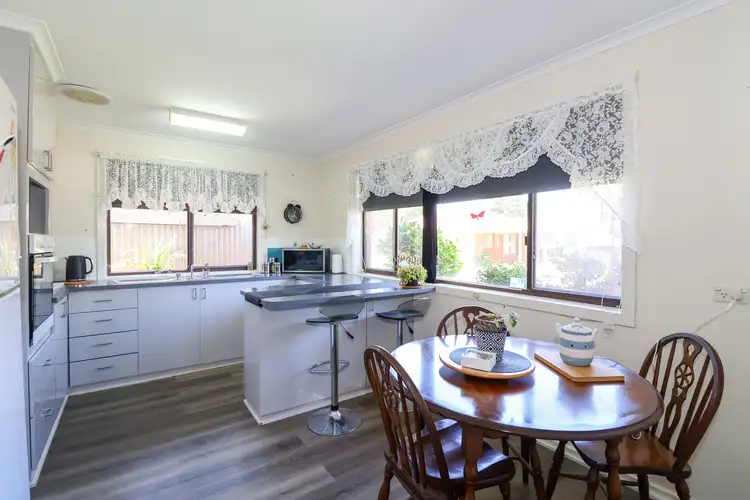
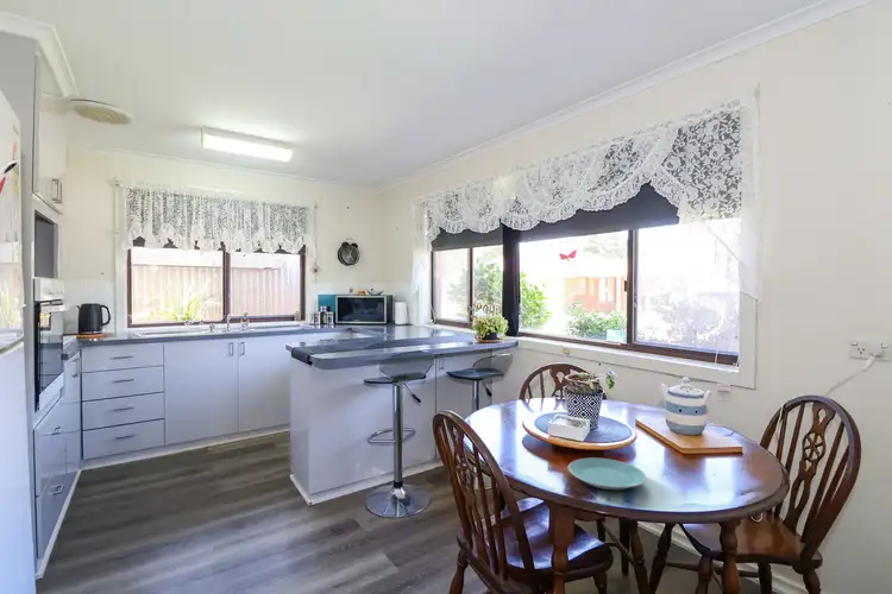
+ plate [567,457,647,491]
